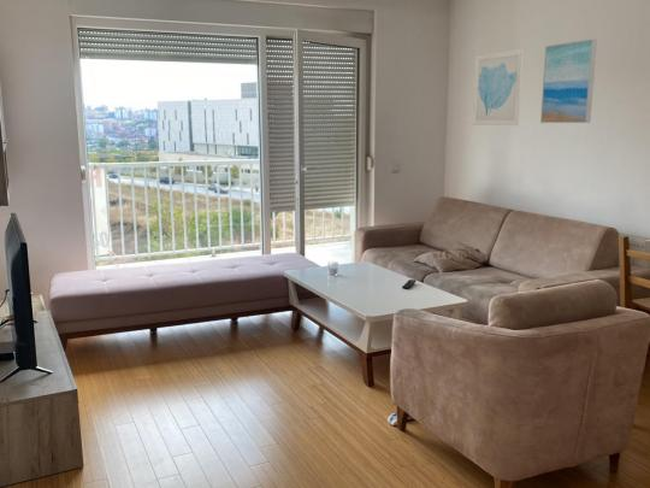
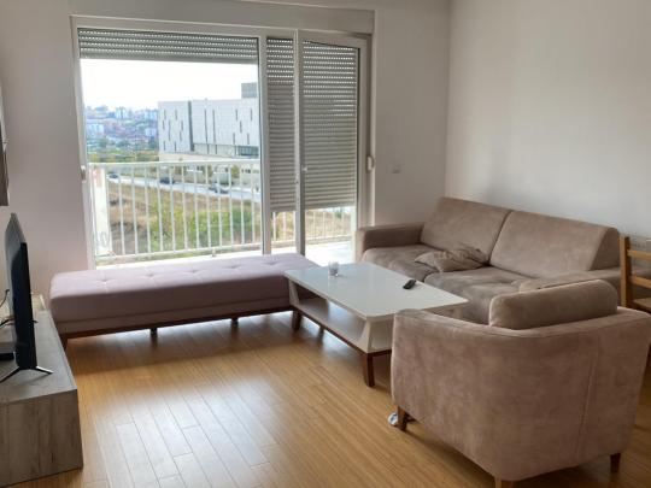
- wall art [472,48,525,127]
- wall art [539,37,598,124]
